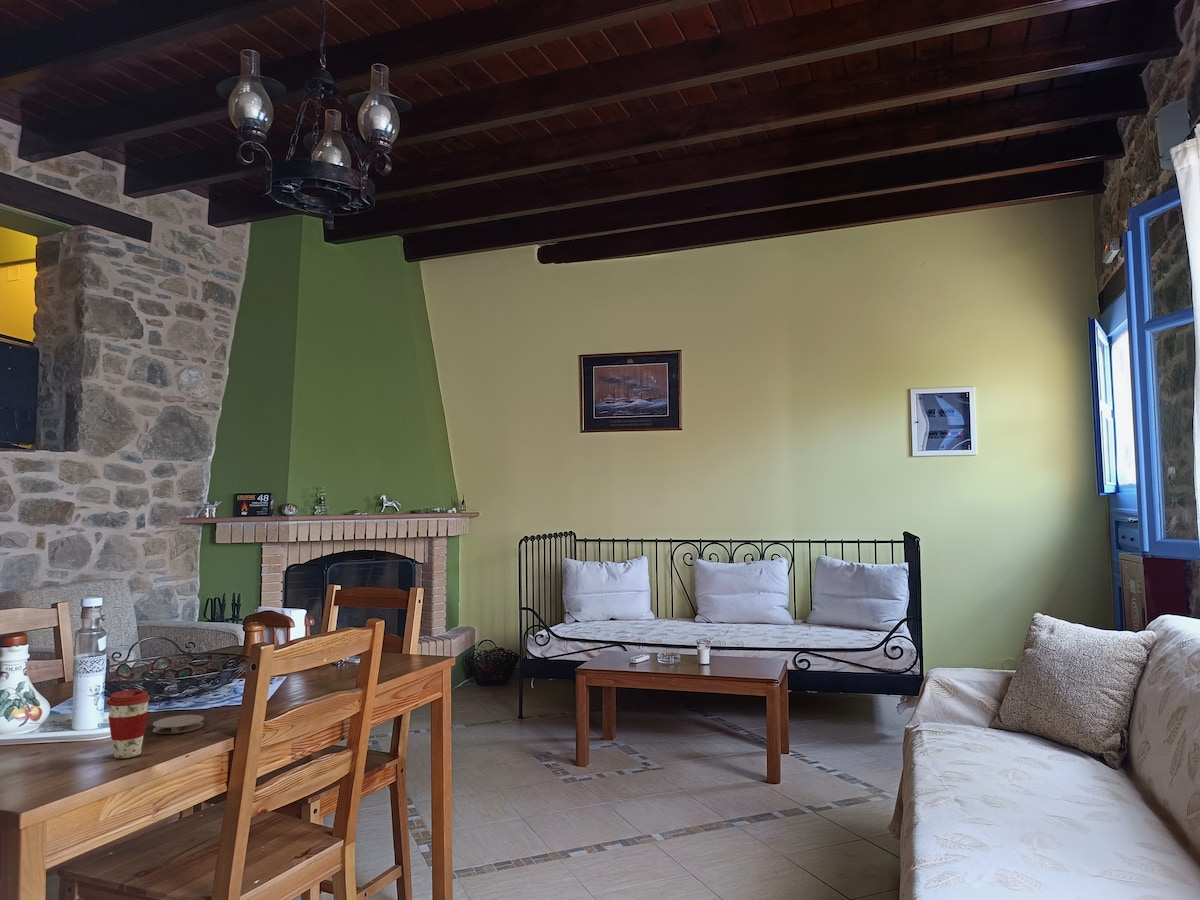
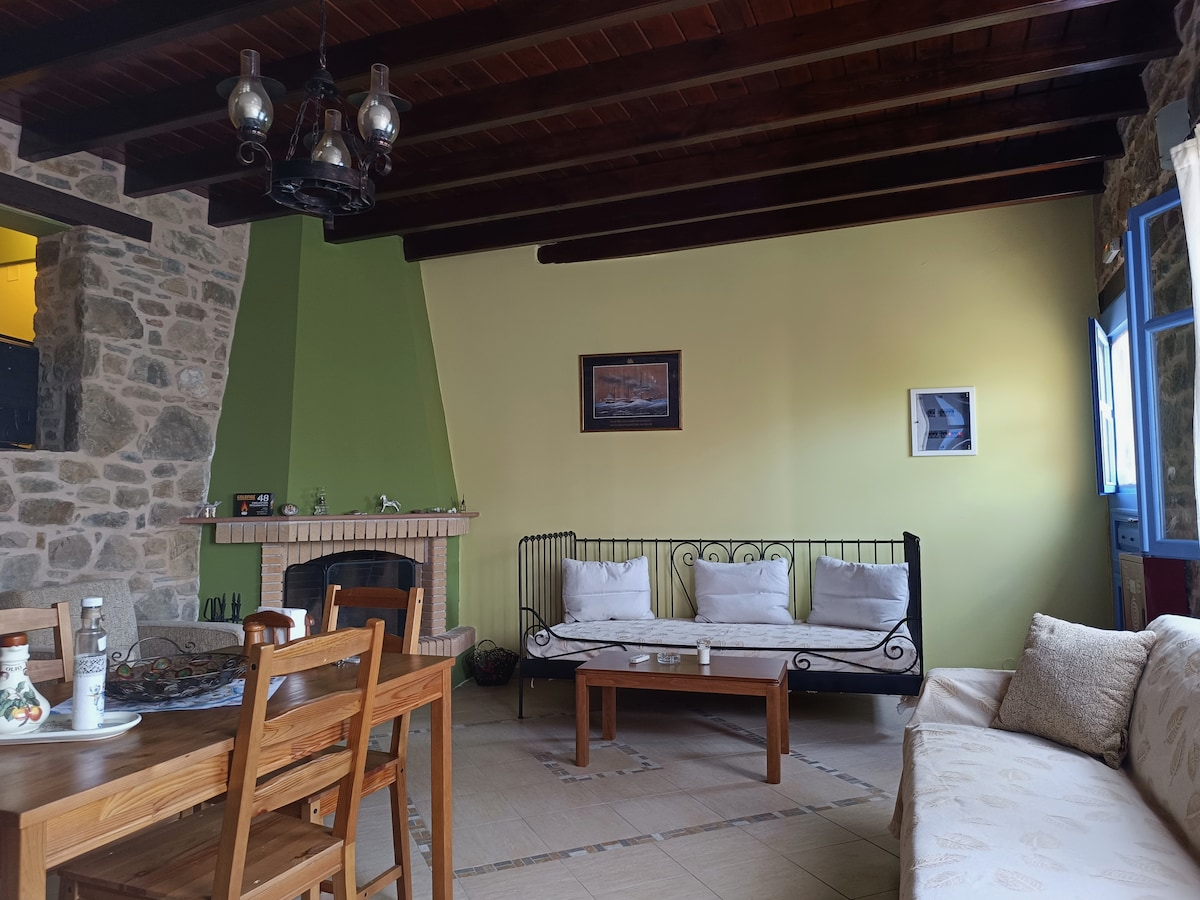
- coaster [152,714,205,735]
- coffee cup [105,689,151,759]
